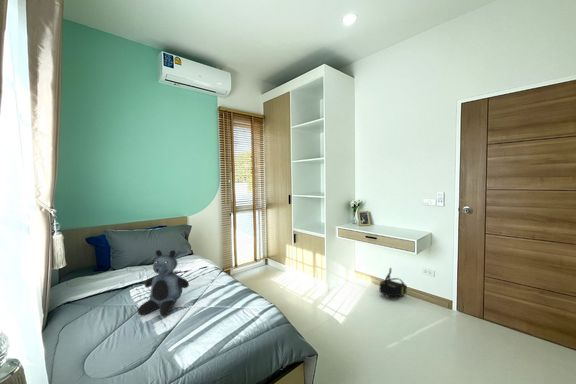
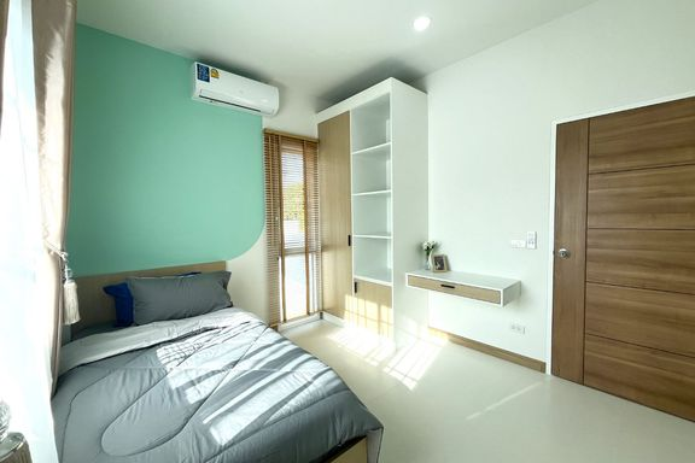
- teddy bear [137,249,190,317]
- backpack [378,267,408,298]
